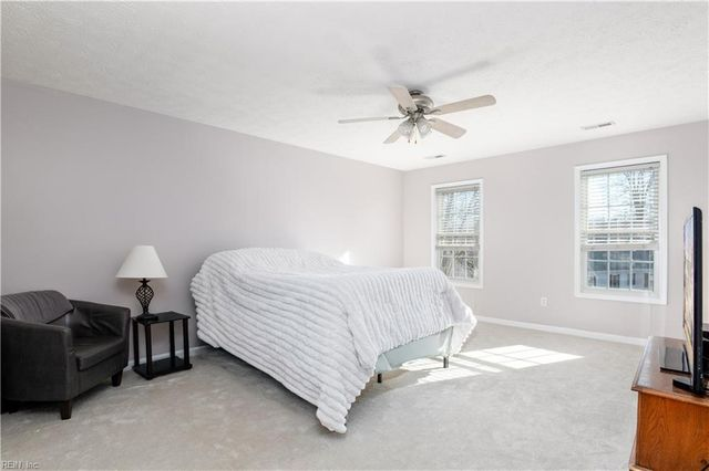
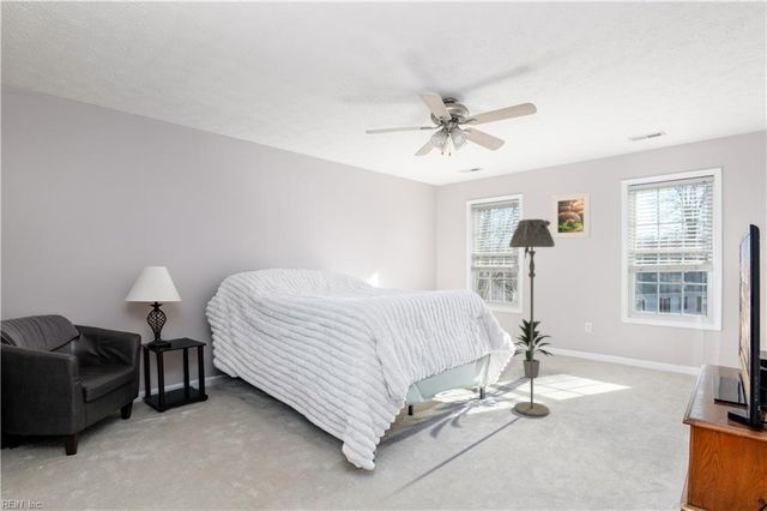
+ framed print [551,191,592,240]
+ indoor plant [512,318,555,379]
+ floor lamp [508,218,556,417]
